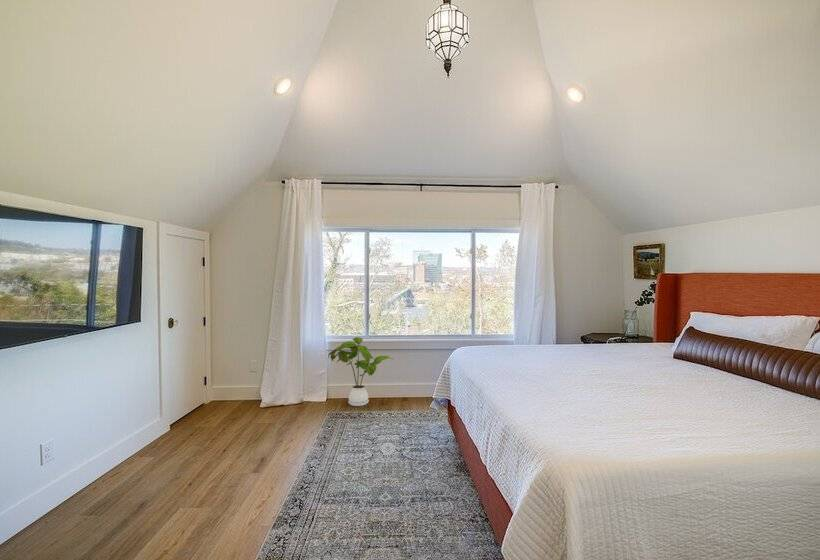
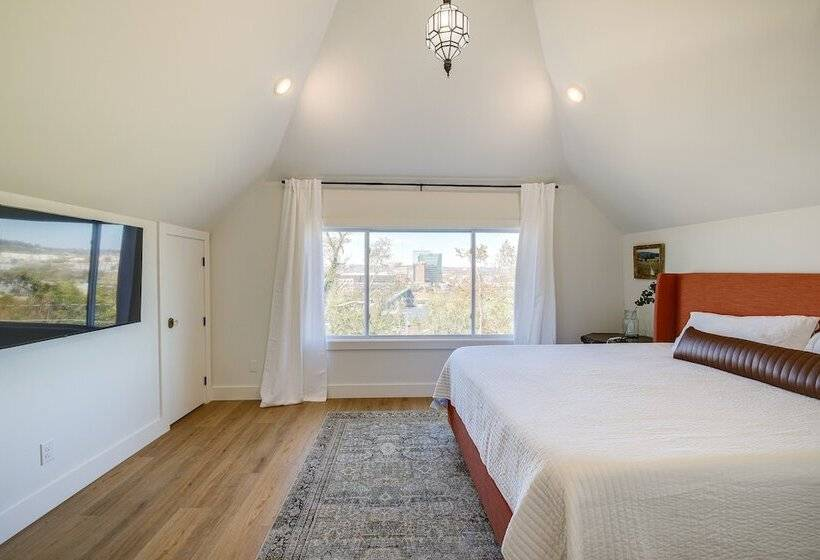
- house plant [327,336,394,407]
